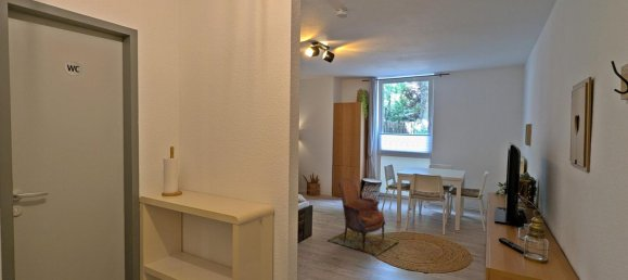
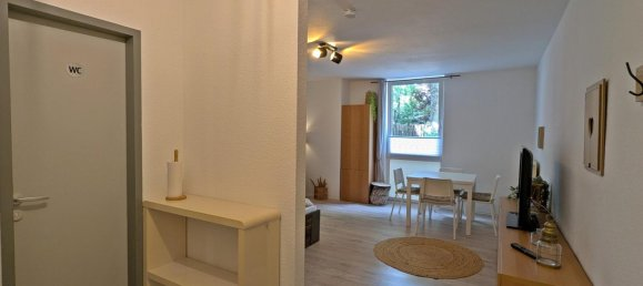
- armchair [326,177,399,256]
